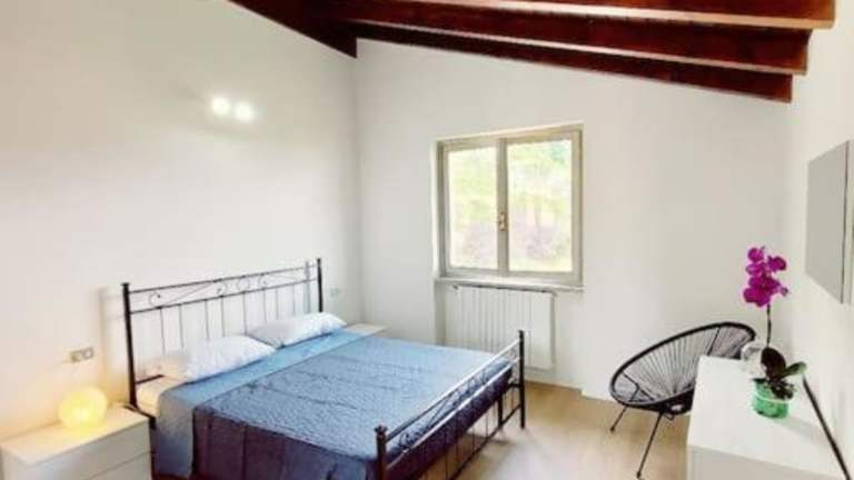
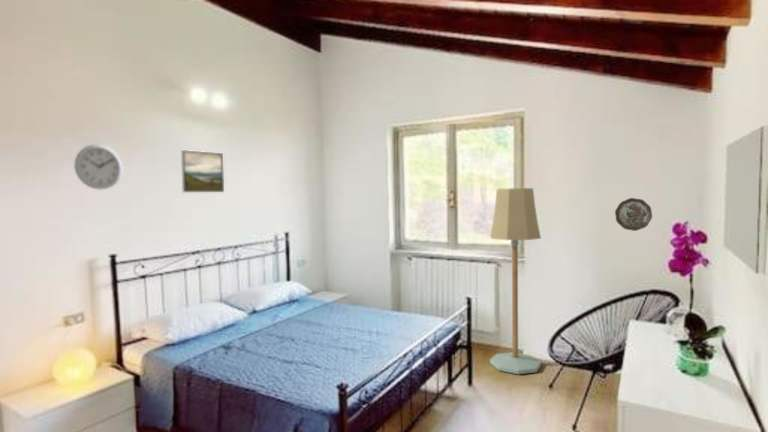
+ decorative plate [614,197,653,232]
+ floor lamp [489,187,542,375]
+ wall clock [73,143,123,190]
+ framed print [180,149,225,193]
